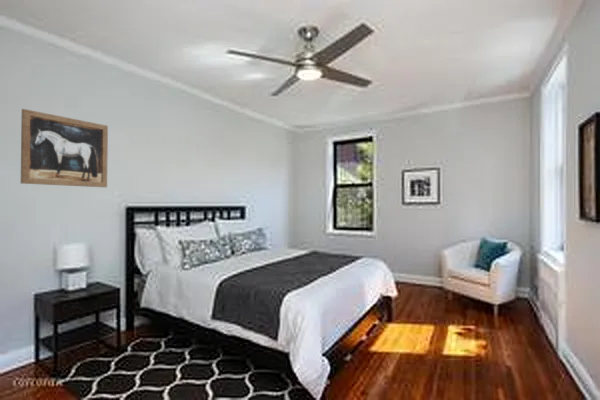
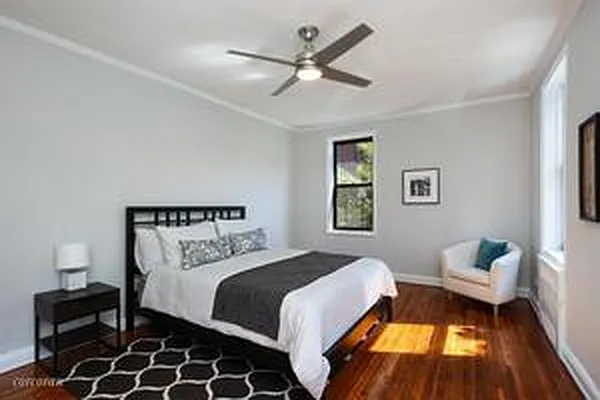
- wall art [20,108,109,188]
